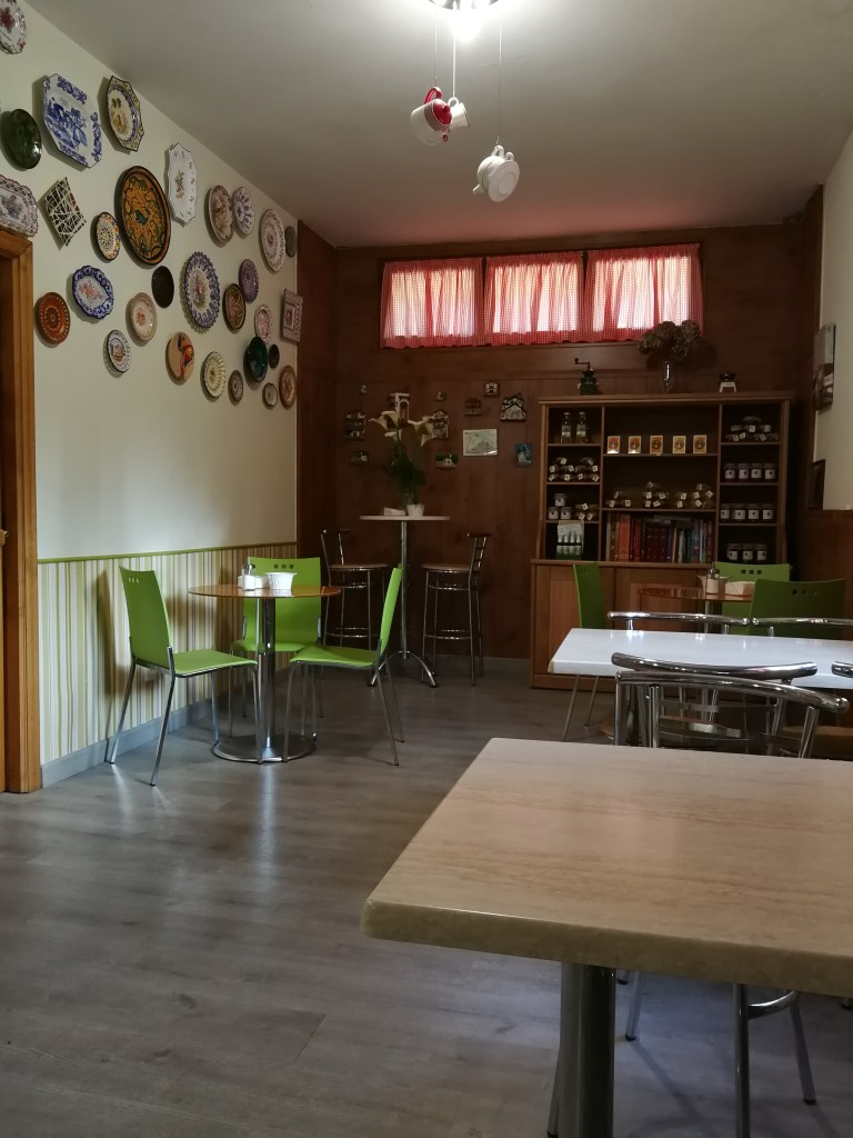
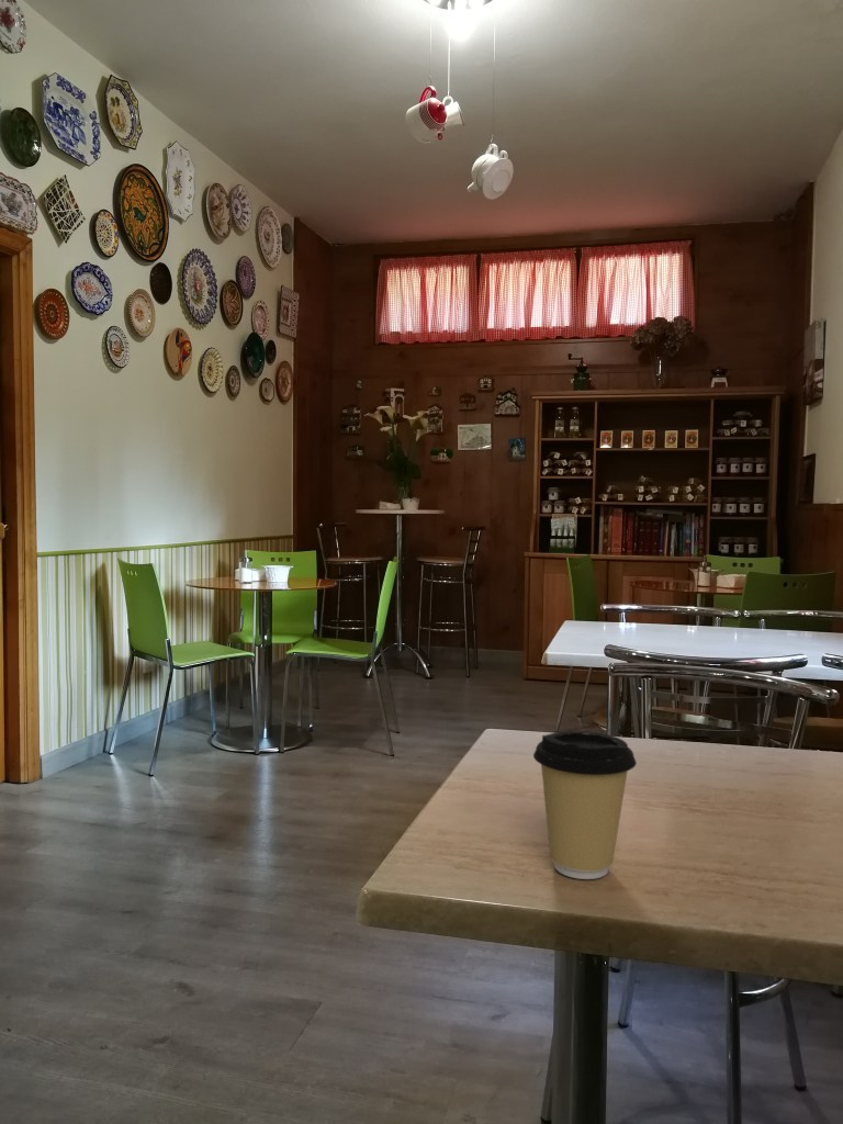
+ coffee cup [532,730,638,880]
